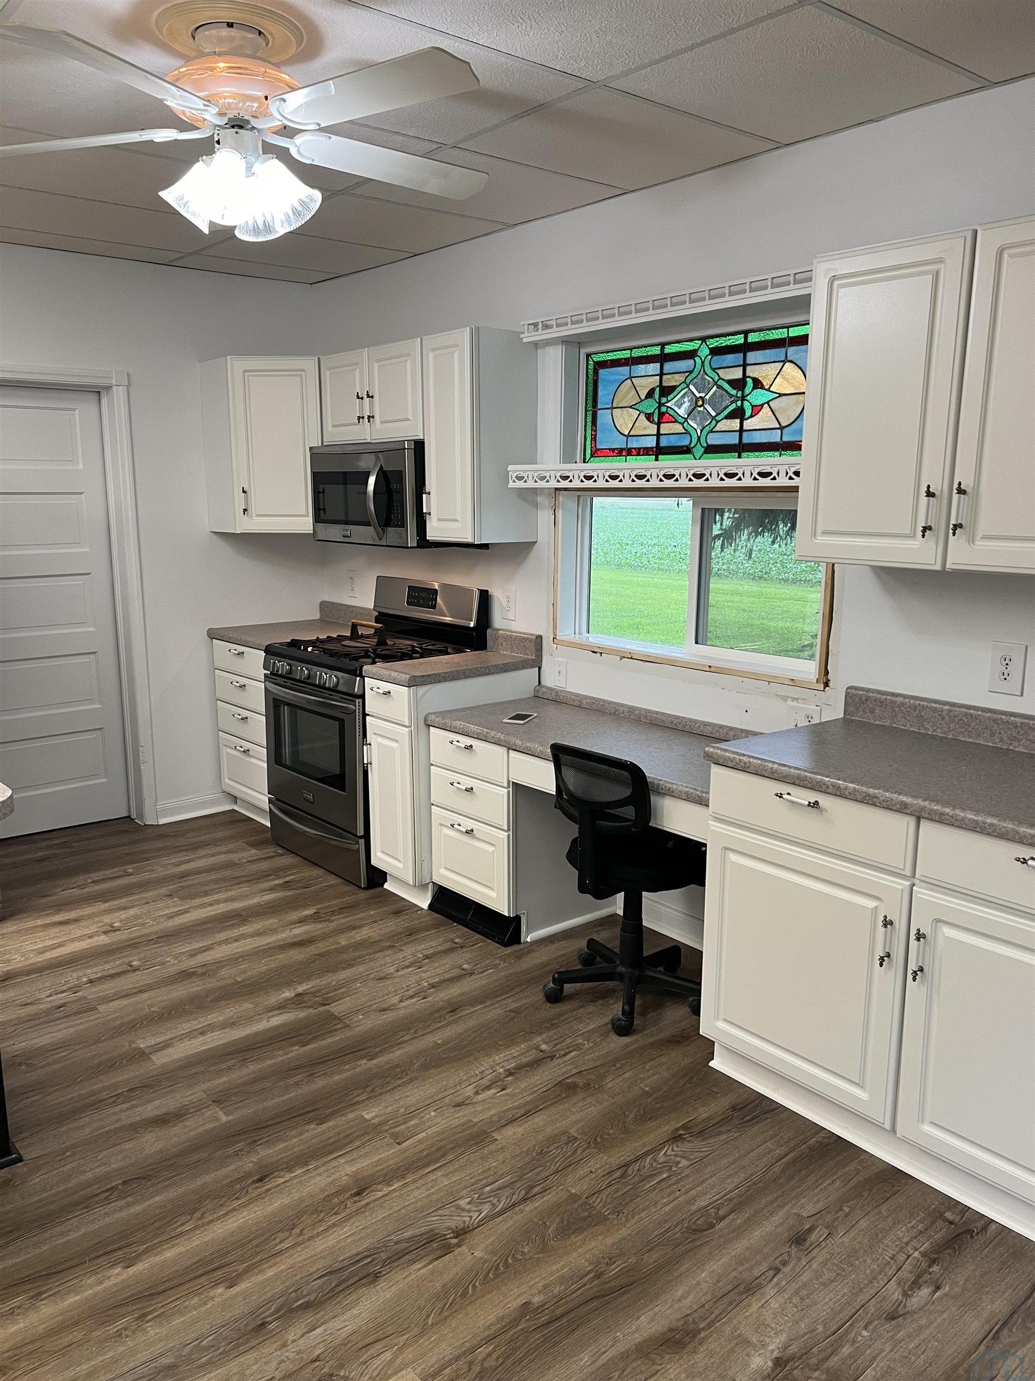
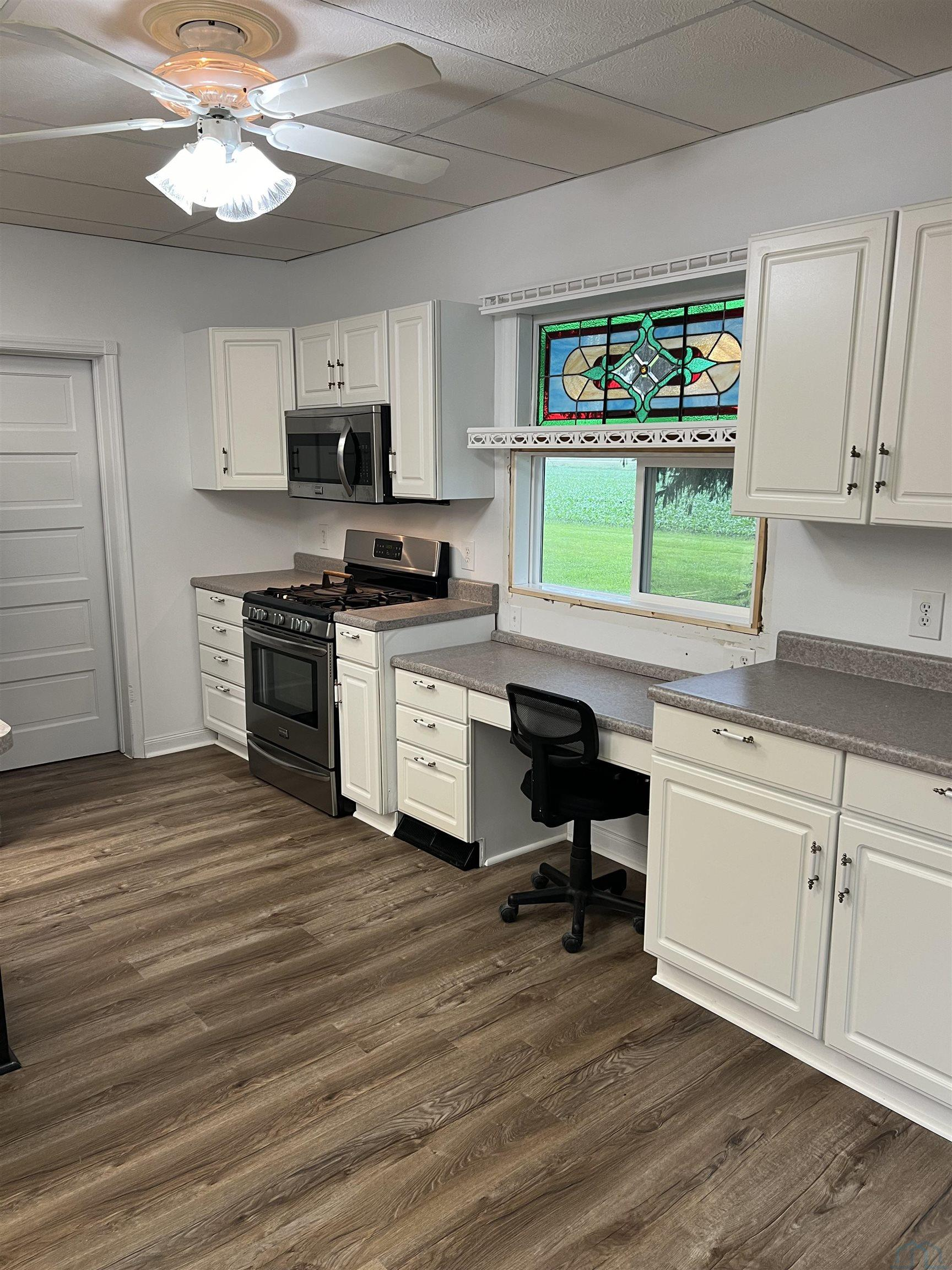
- cell phone [502,712,538,724]
